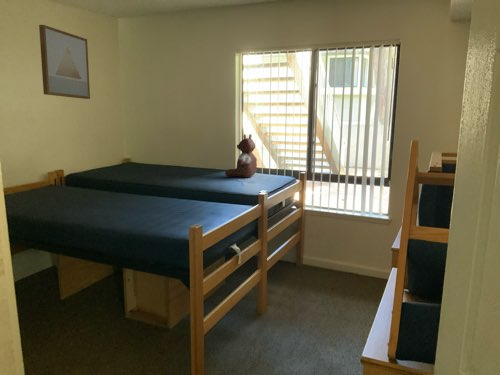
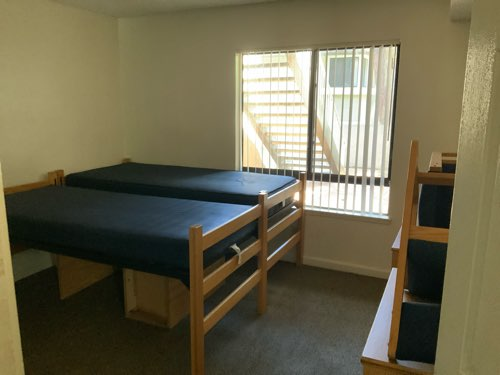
- wall art [38,24,91,100]
- stuffed bear [224,133,258,178]
